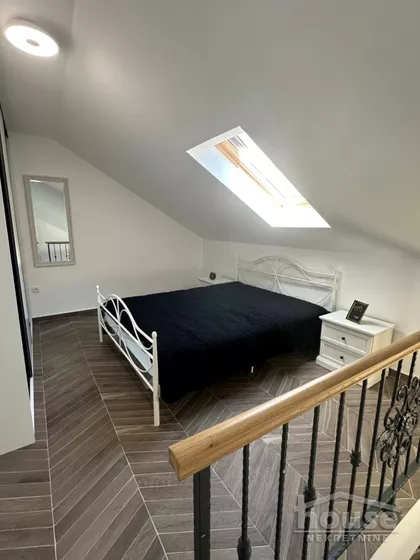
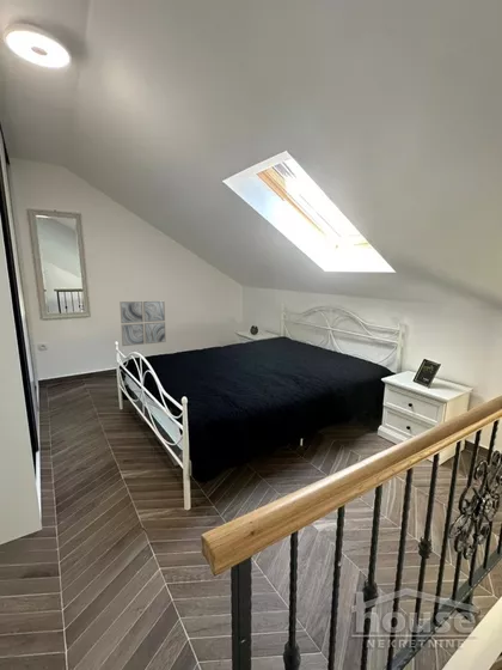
+ wall art [118,299,167,347]
